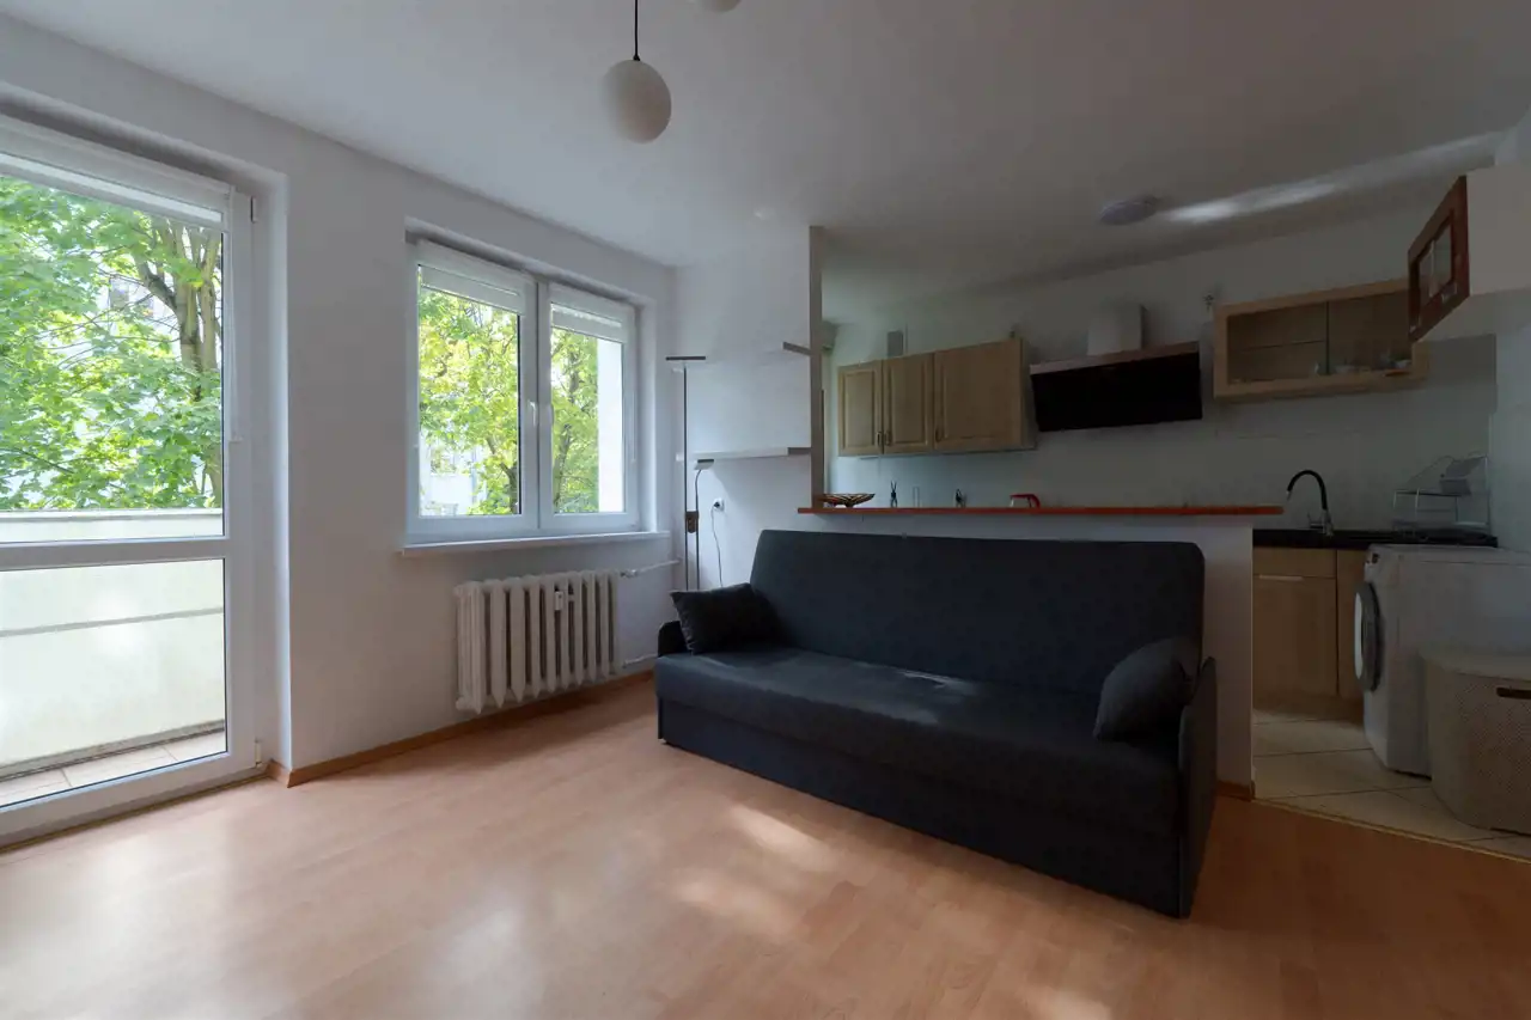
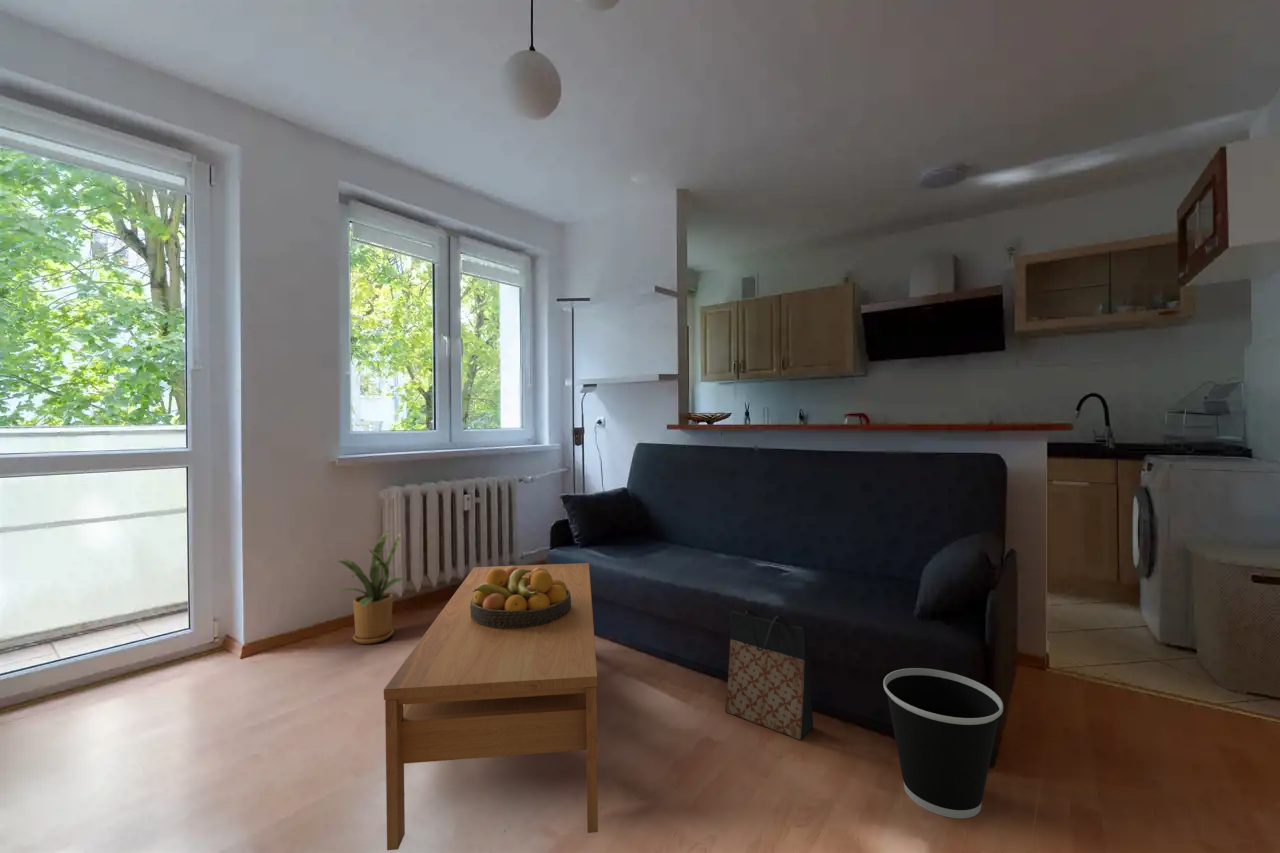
+ bag [724,609,814,741]
+ fruit bowl [470,565,571,628]
+ coffee table [383,562,599,851]
+ wastebasket [882,667,1004,819]
+ house plant [330,529,405,645]
